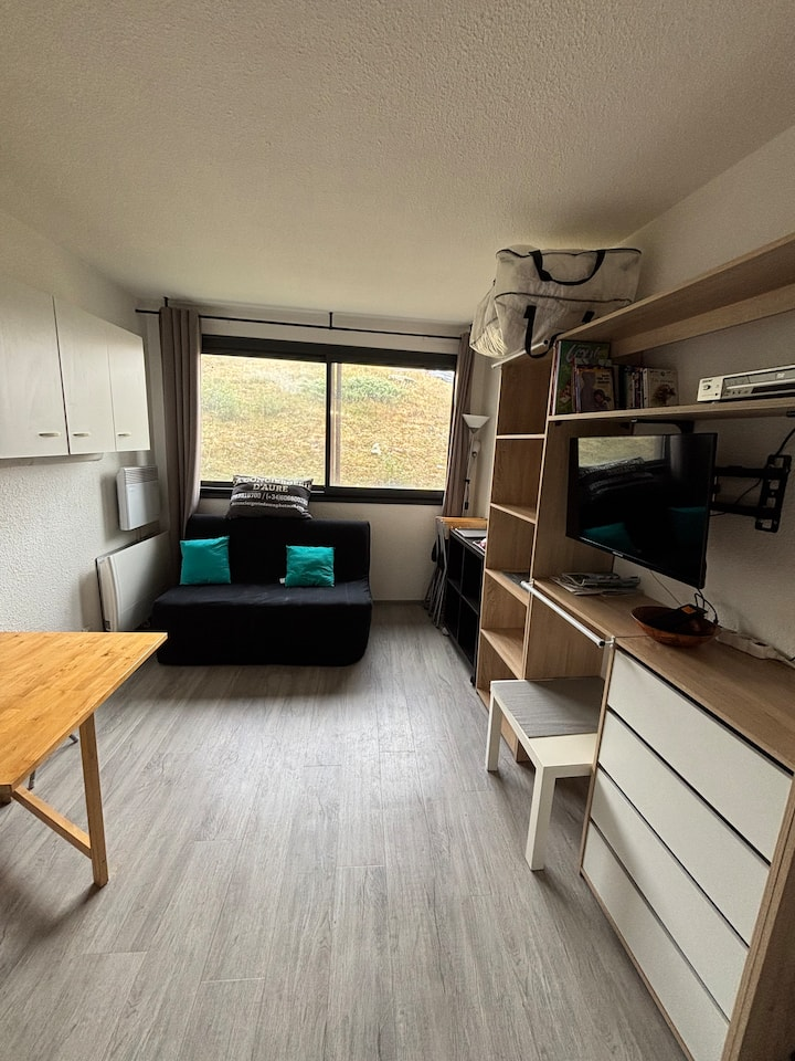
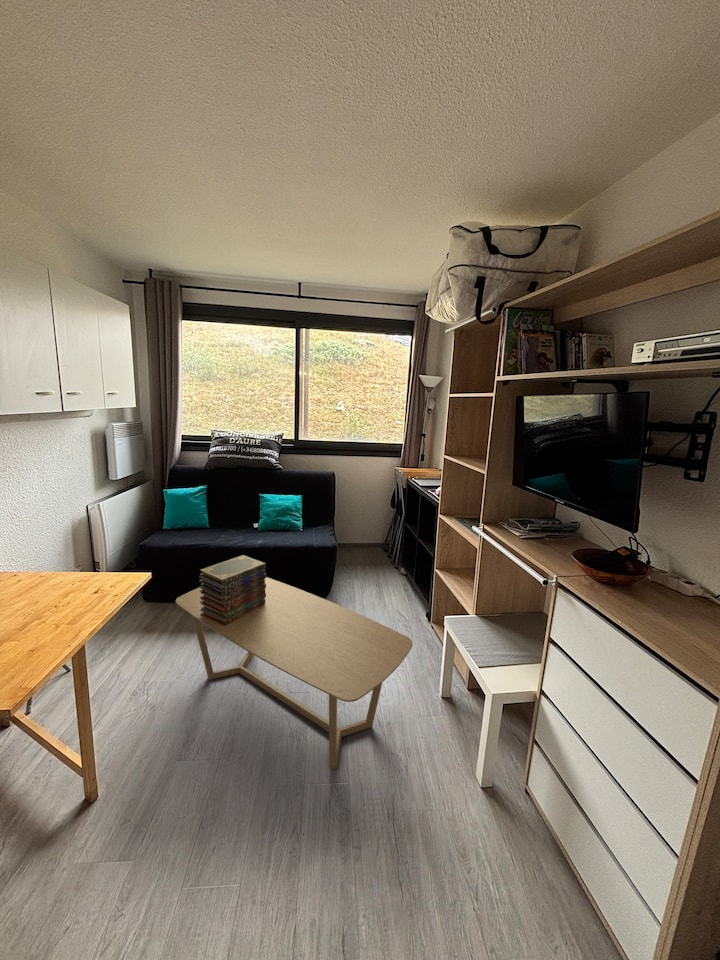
+ book stack [198,554,267,626]
+ coffee table [175,576,414,770]
